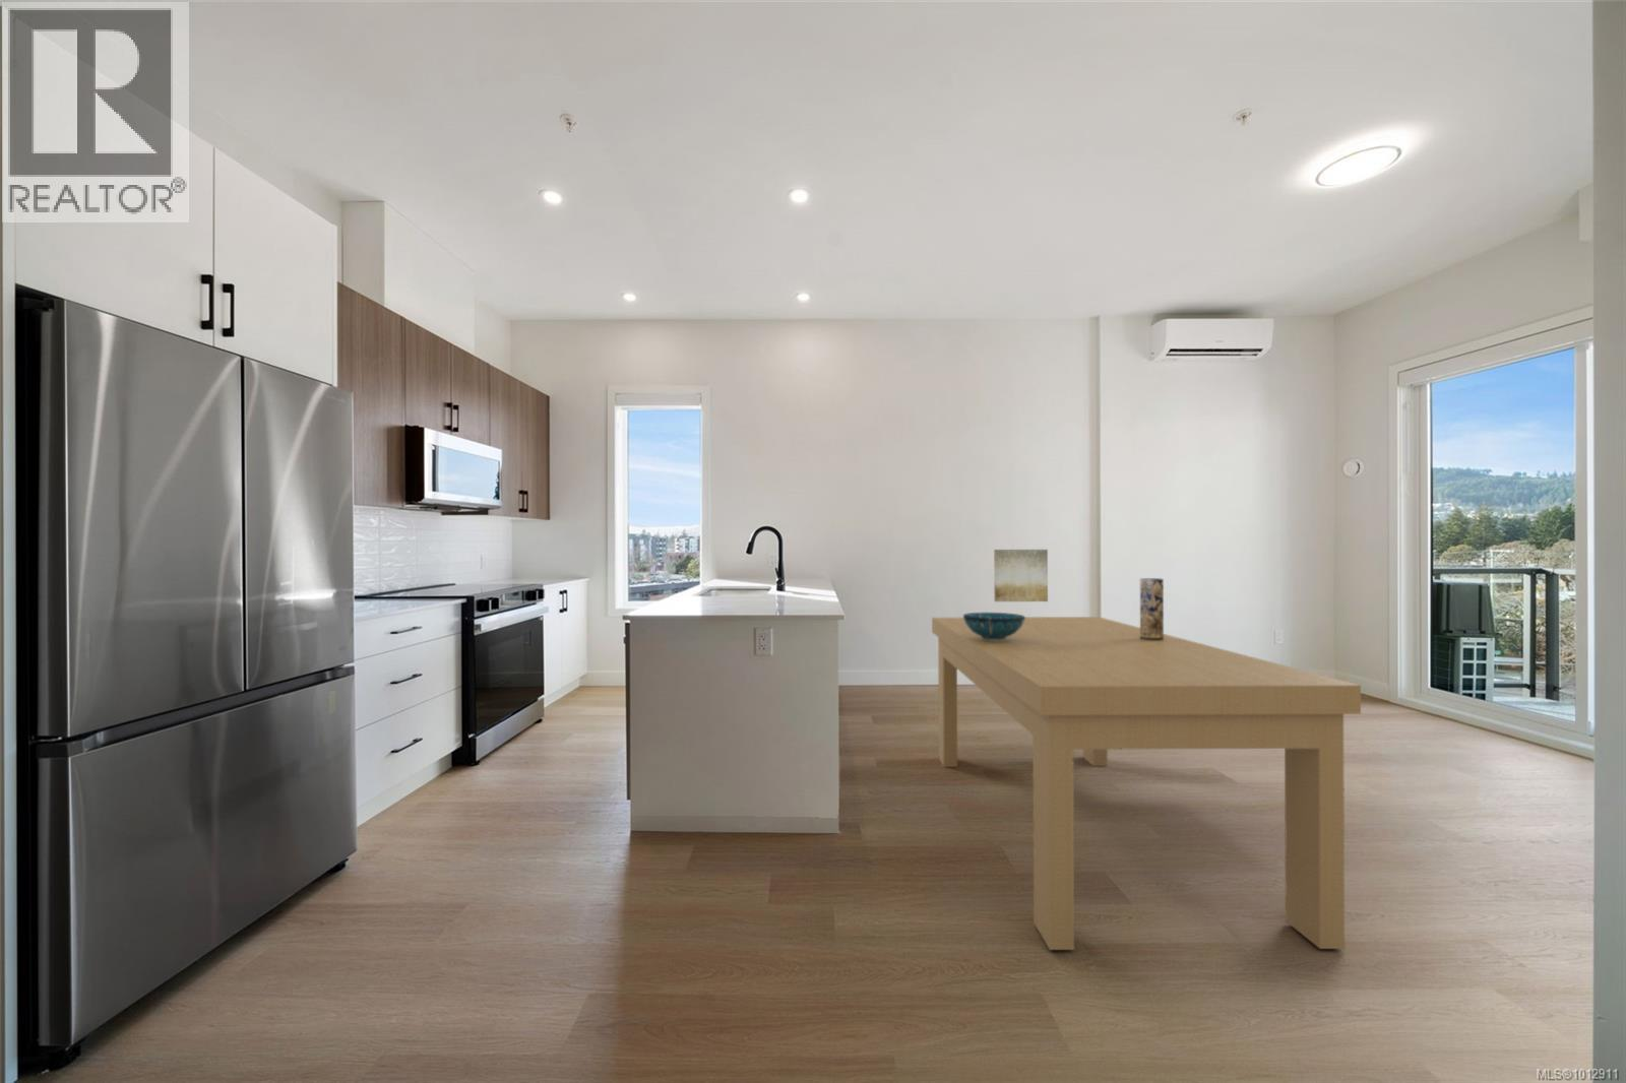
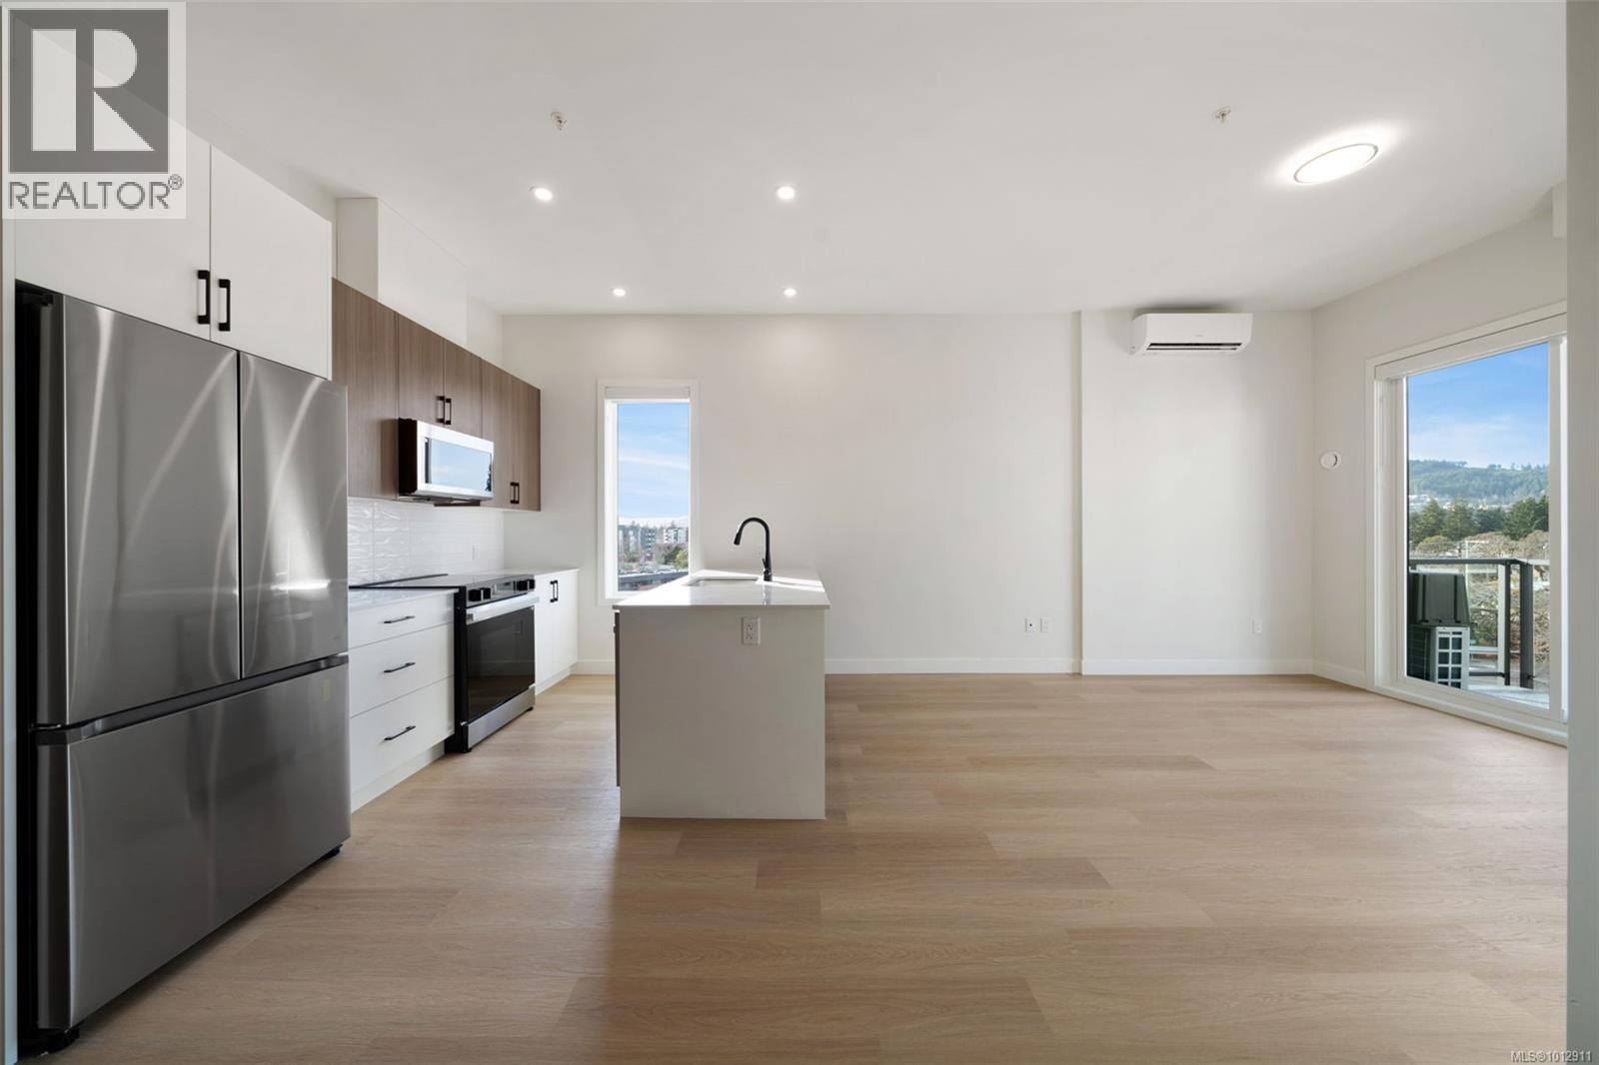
- decorative bowl [962,612,1025,641]
- wall art [993,549,1049,602]
- vase [1139,577,1164,641]
- dining table [931,615,1361,951]
